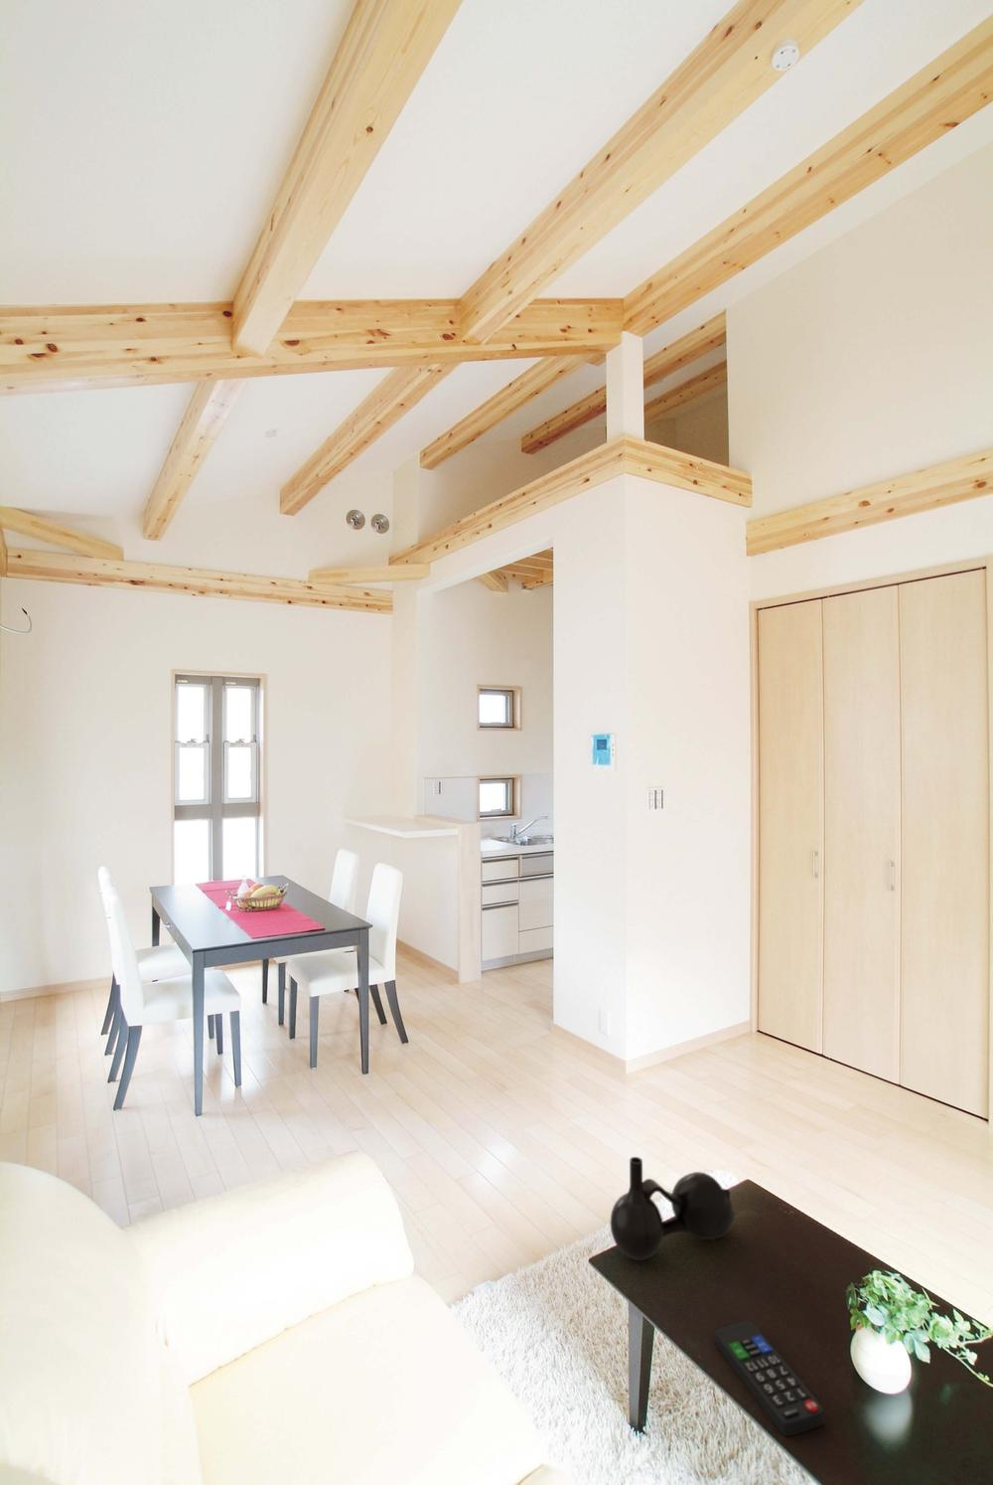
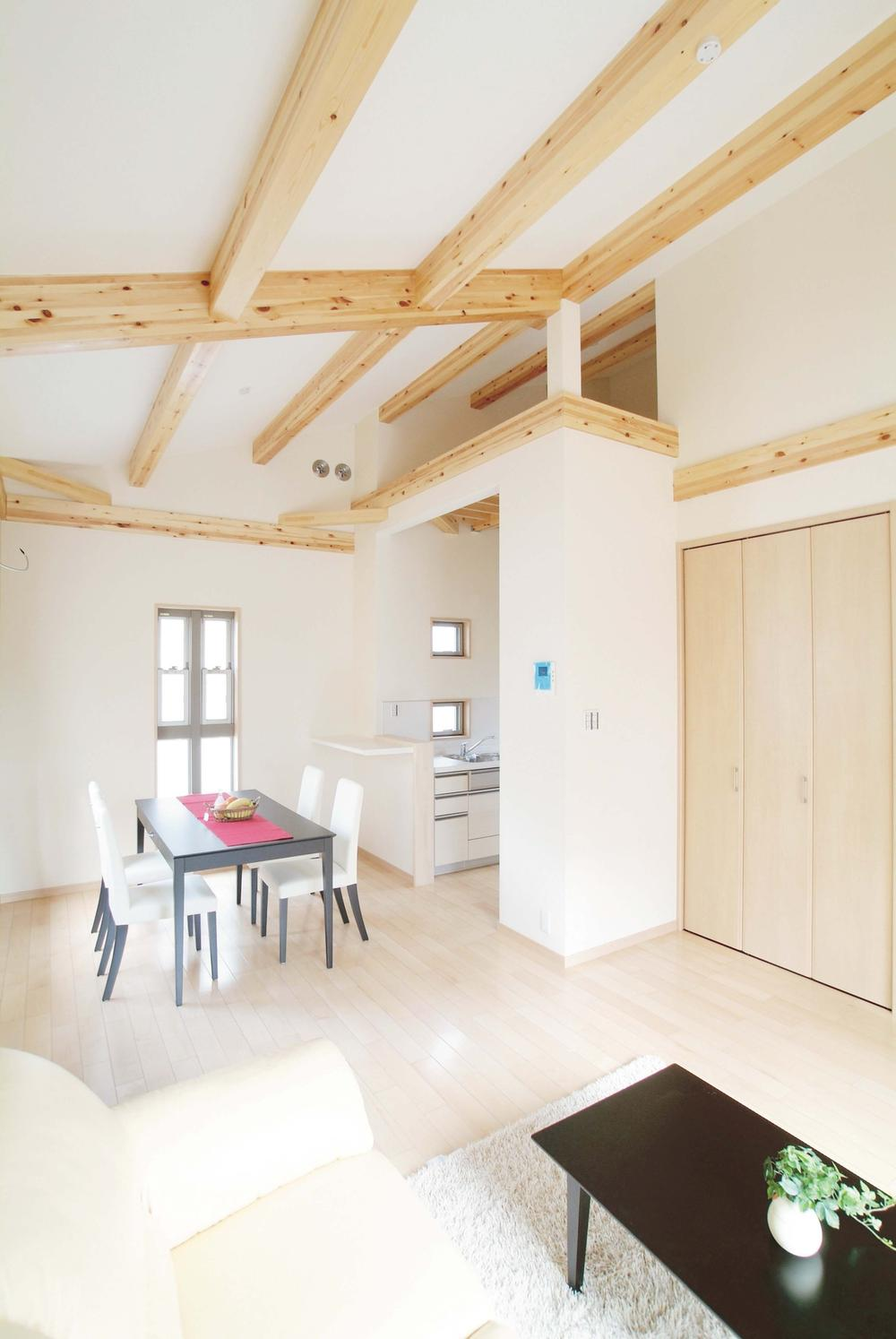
- decorative vase [608,1156,736,1261]
- remote control [714,1320,826,1437]
